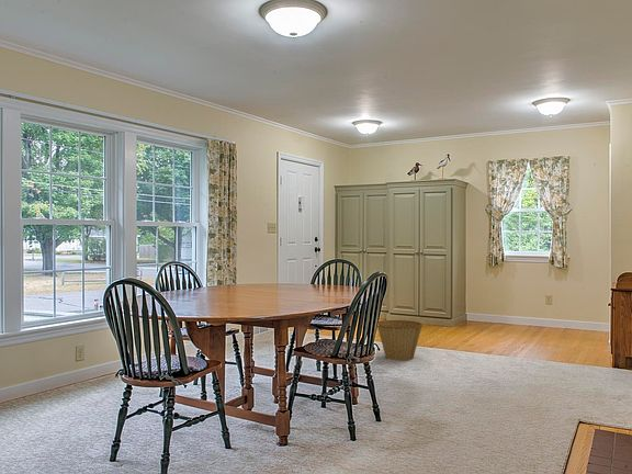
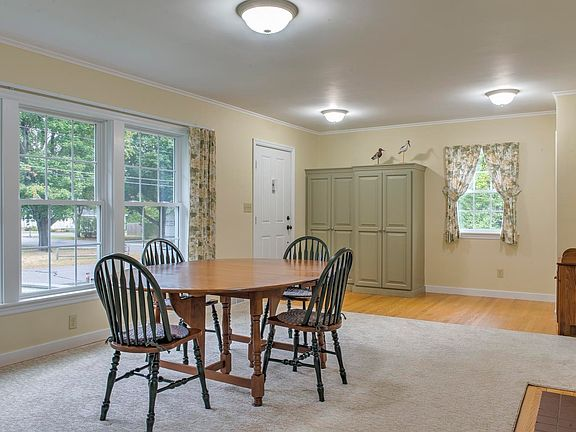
- basket [376,319,424,361]
